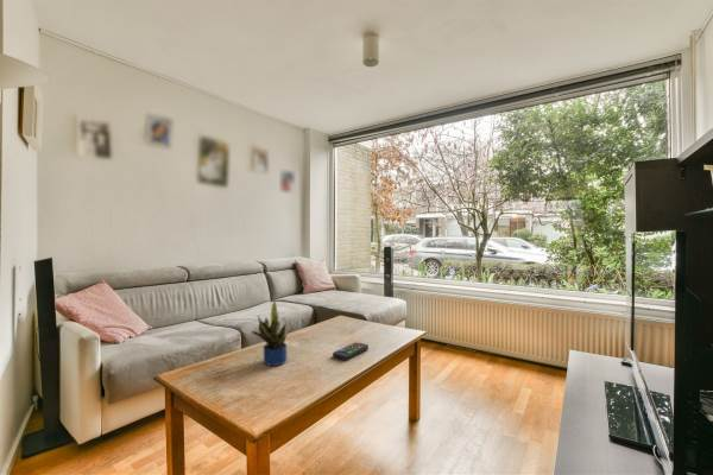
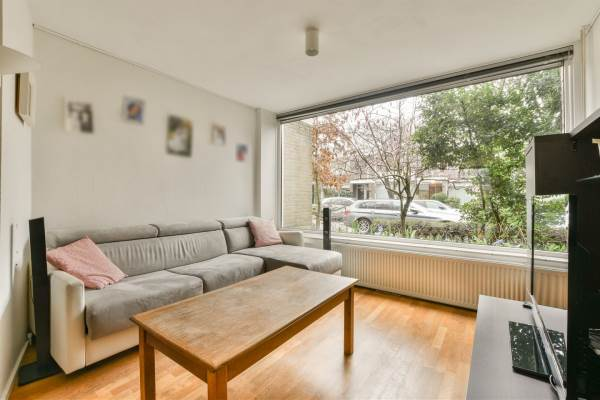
- potted plant [251,296,294,367]
- remote control [332,341,370,362]
